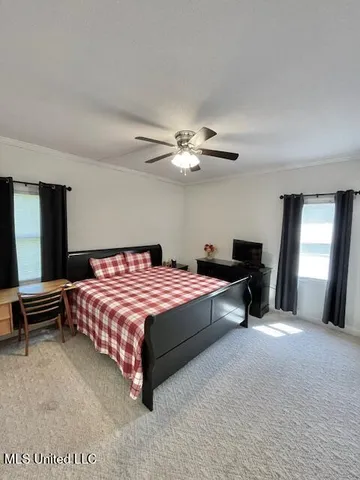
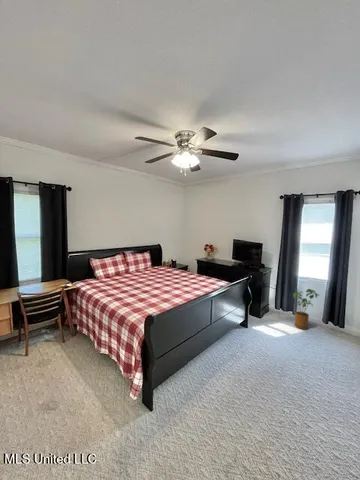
+ house plant [292,288,319,330]
